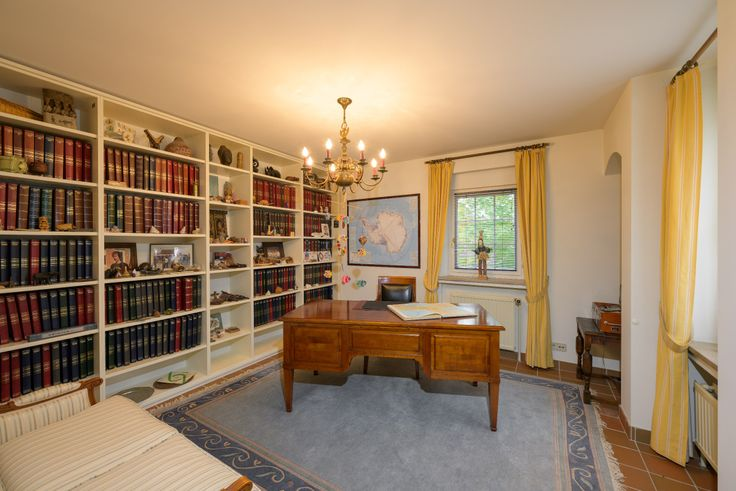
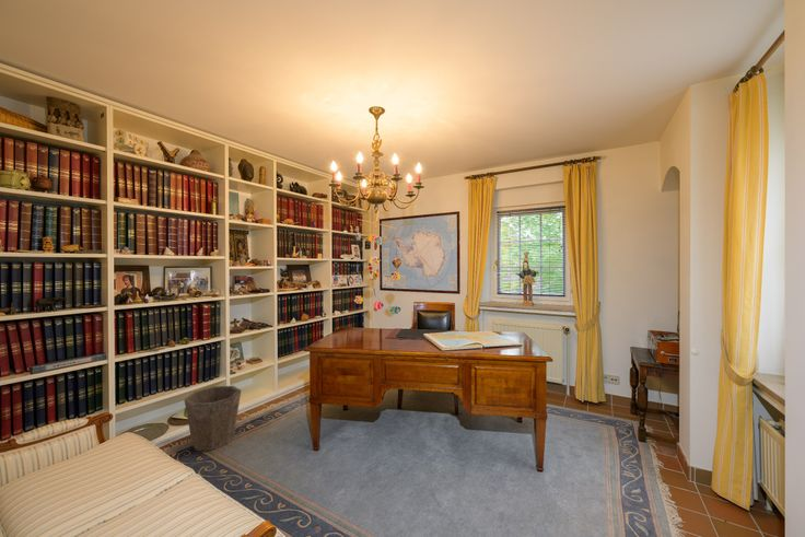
+ waste bin [183,385,242,452]
